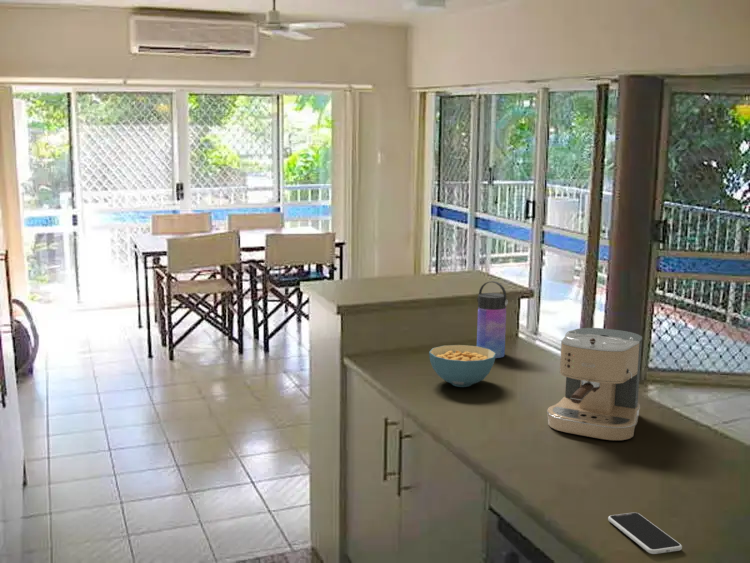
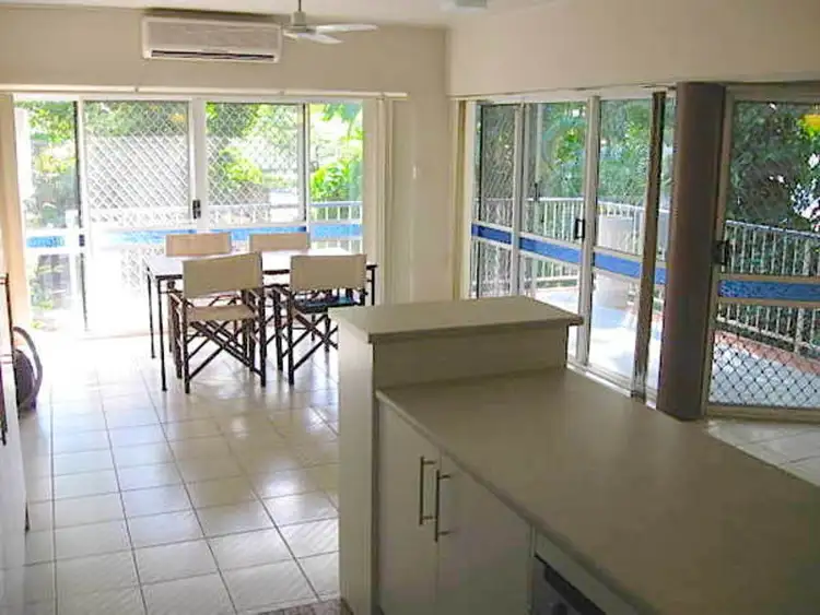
- water bottle [476,280,509,359]
- cereal bowl [428,344,496,388]
- smartphone [607,512,683,555]
- coffee maker [546,327,643,441]
